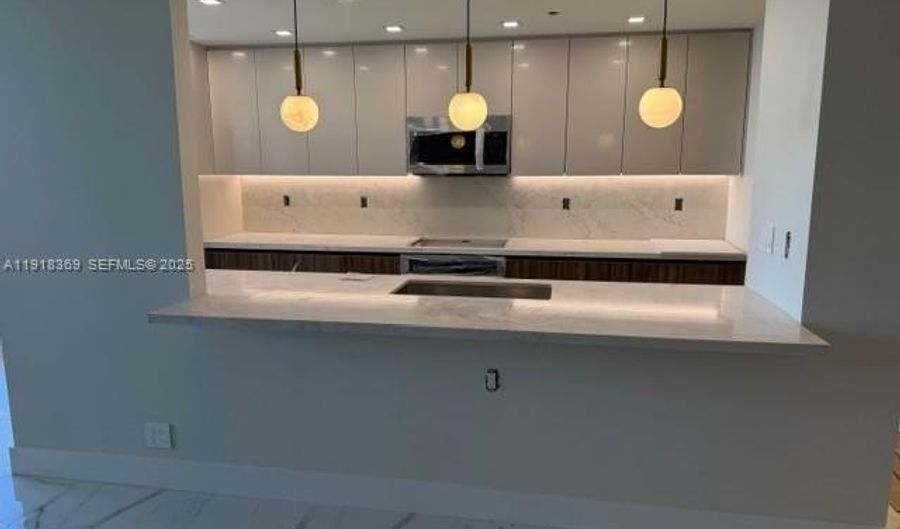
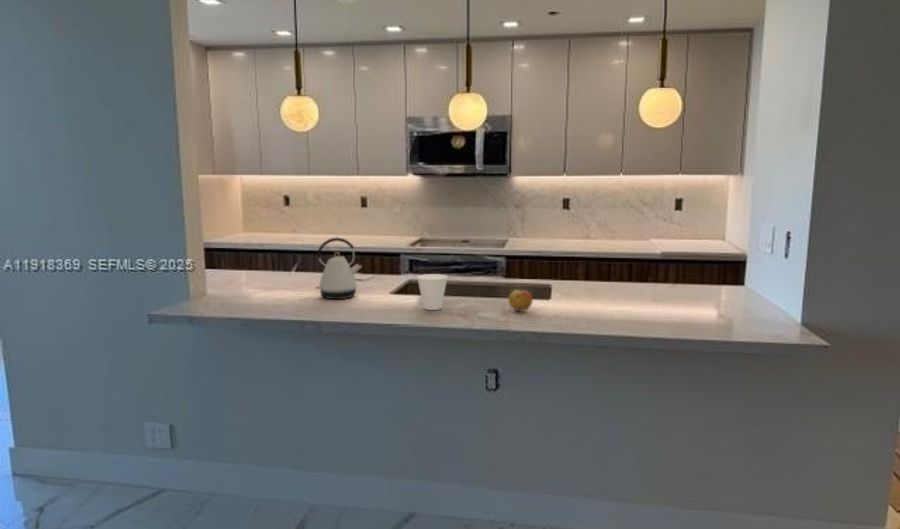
+ cup [416,273,449,311]
+ kettle [314,237,363,300]
+ fruit [507,289,534,312]
